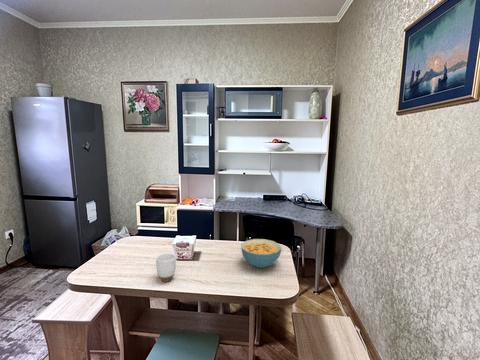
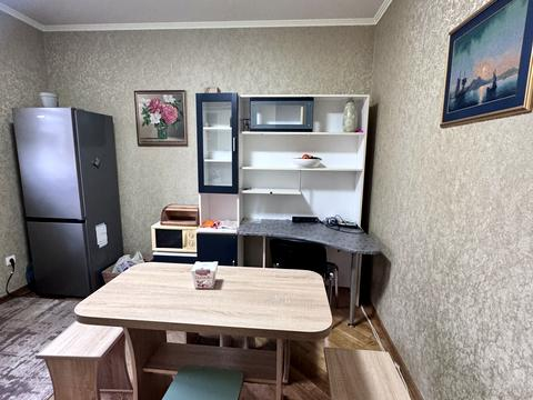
- cereal bowl [240,238,282,269]
- mug [155,252,177,283]
